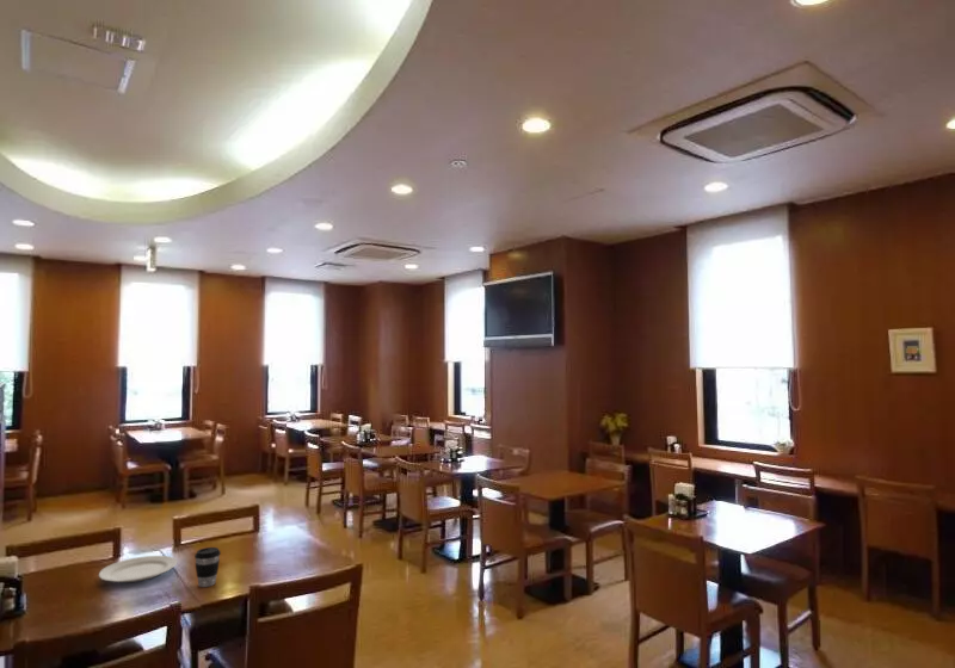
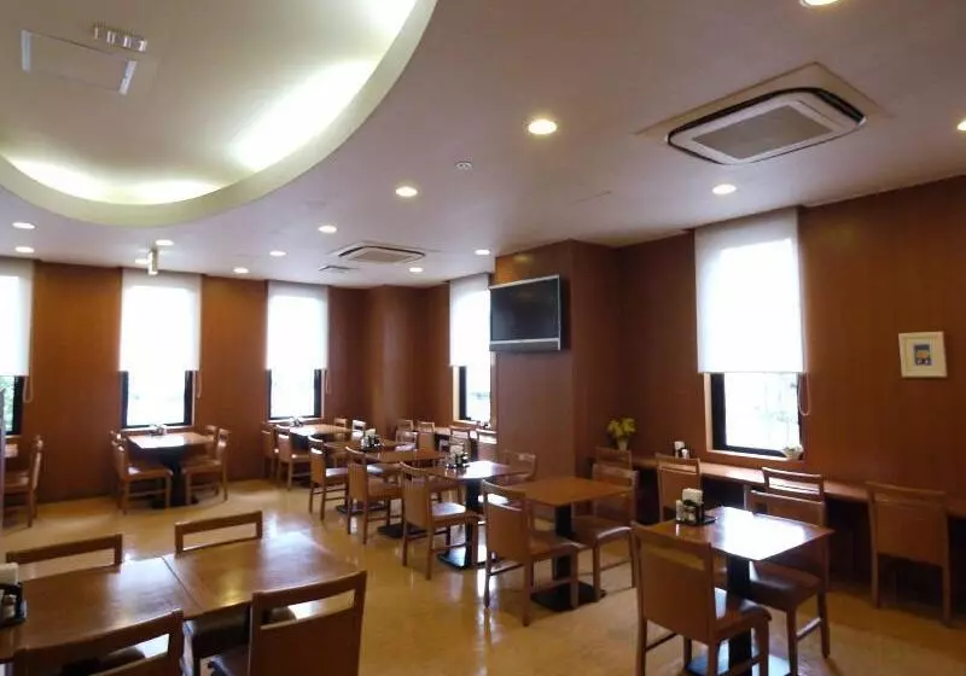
- chinaware [98,555,179,583]
- coffee cup [193,546,222,588]
